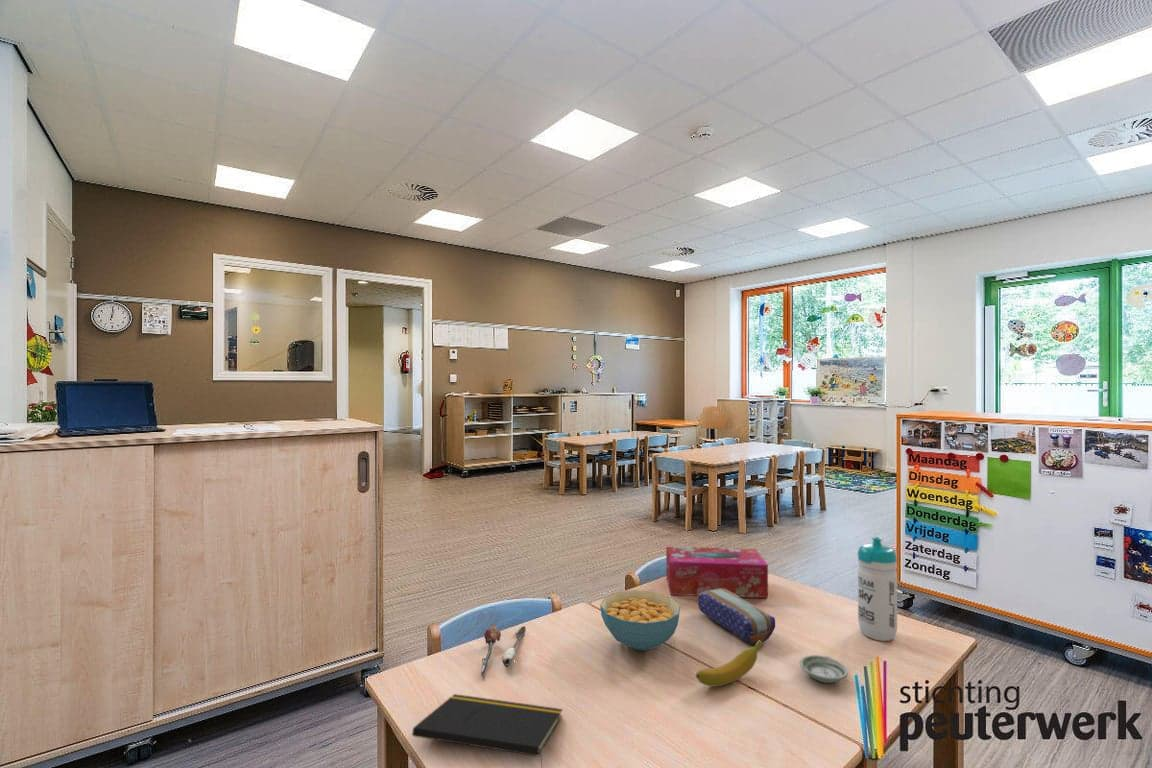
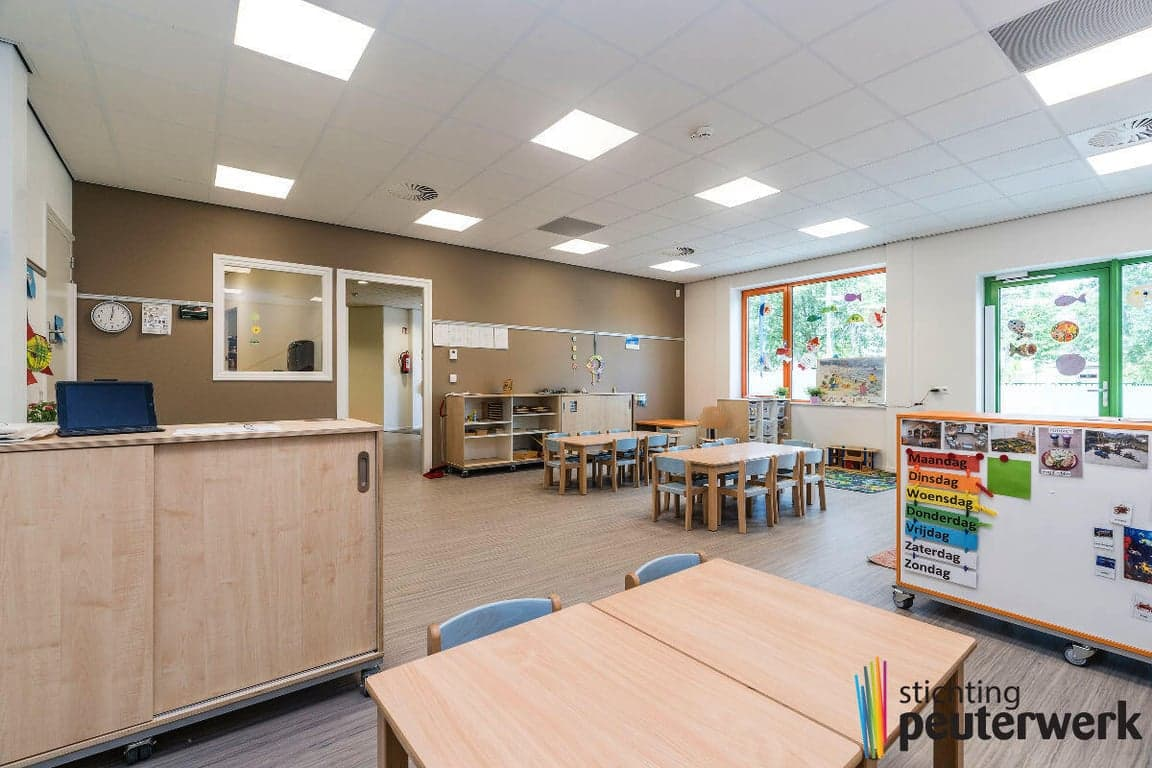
- pencil case [697,589,776,645]
- water bottle [857,536,898,642]
- cereal bowl [599,589,681,651]
- spoon [480,623,527,678]
- banana [695,640,764,688]
- notepad [411,693,563,768]
- saucer [799,654,849,684]
- tissue box [665,546,769,599]
